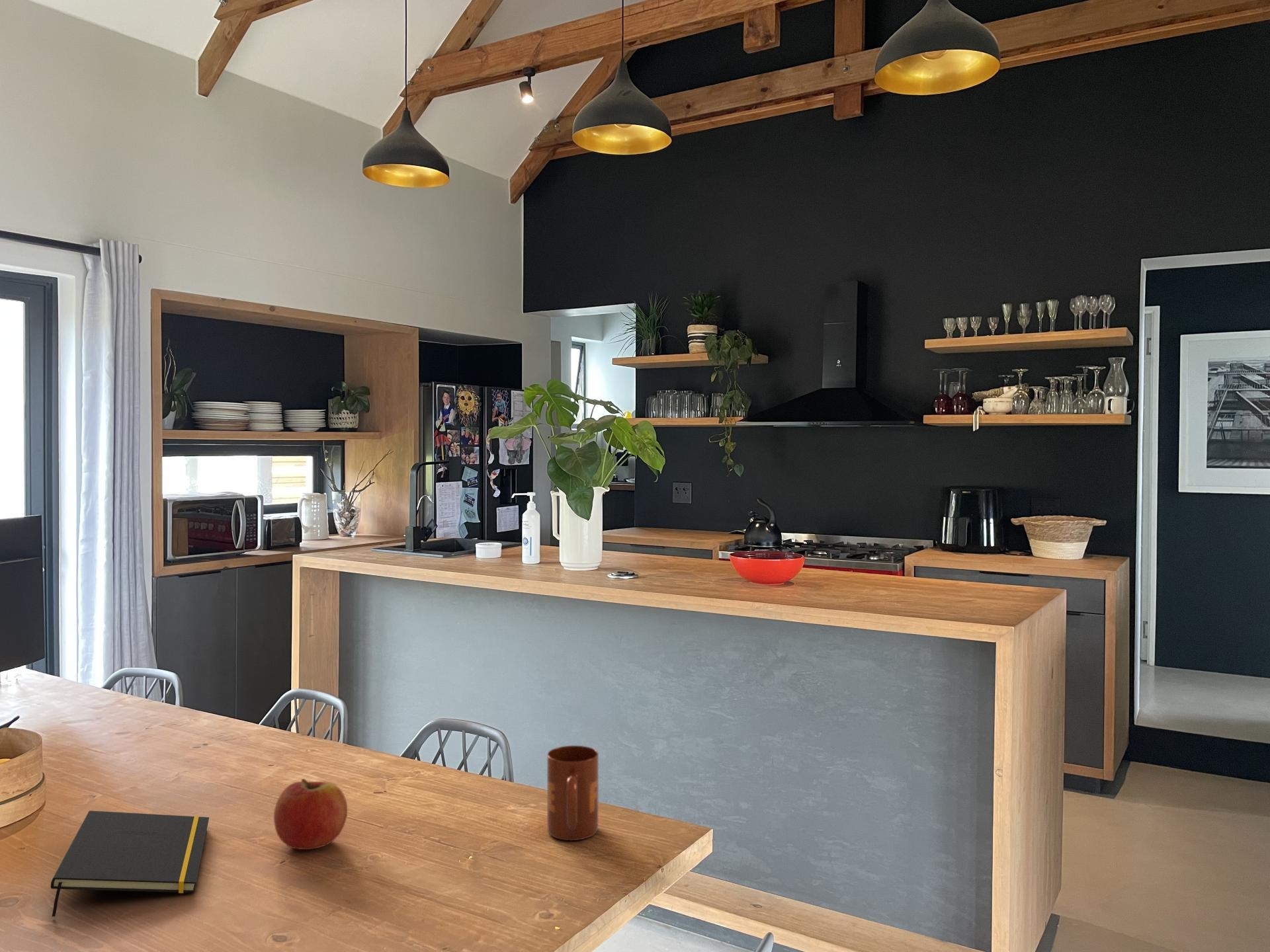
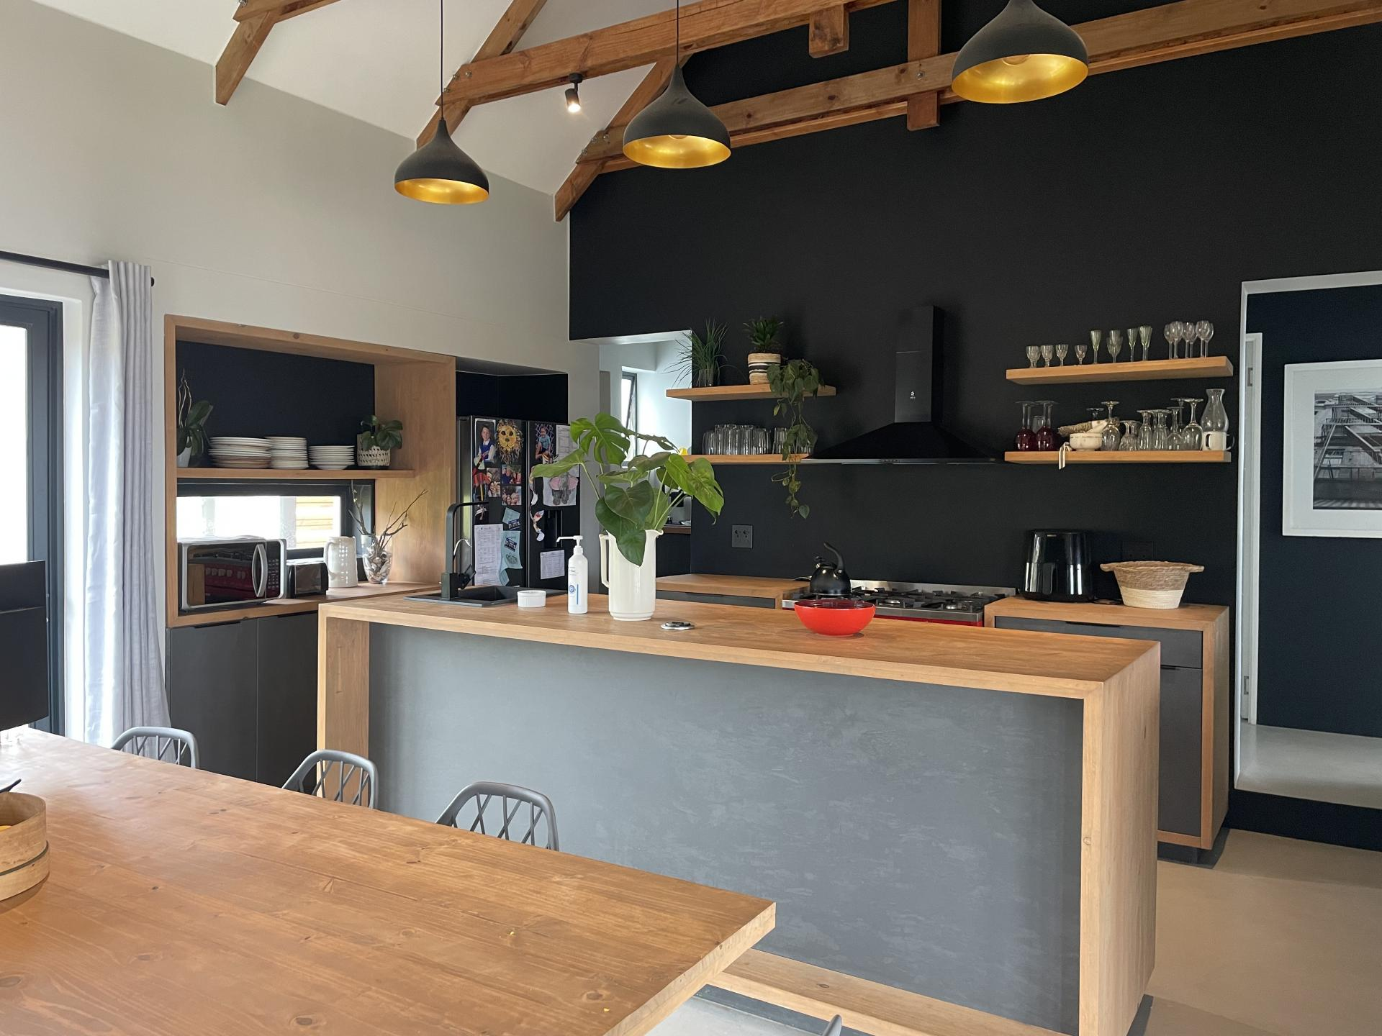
- notepad [50,810,210,917]
- fruit [273,778,348,850]
- mug [546,745,599,841]
